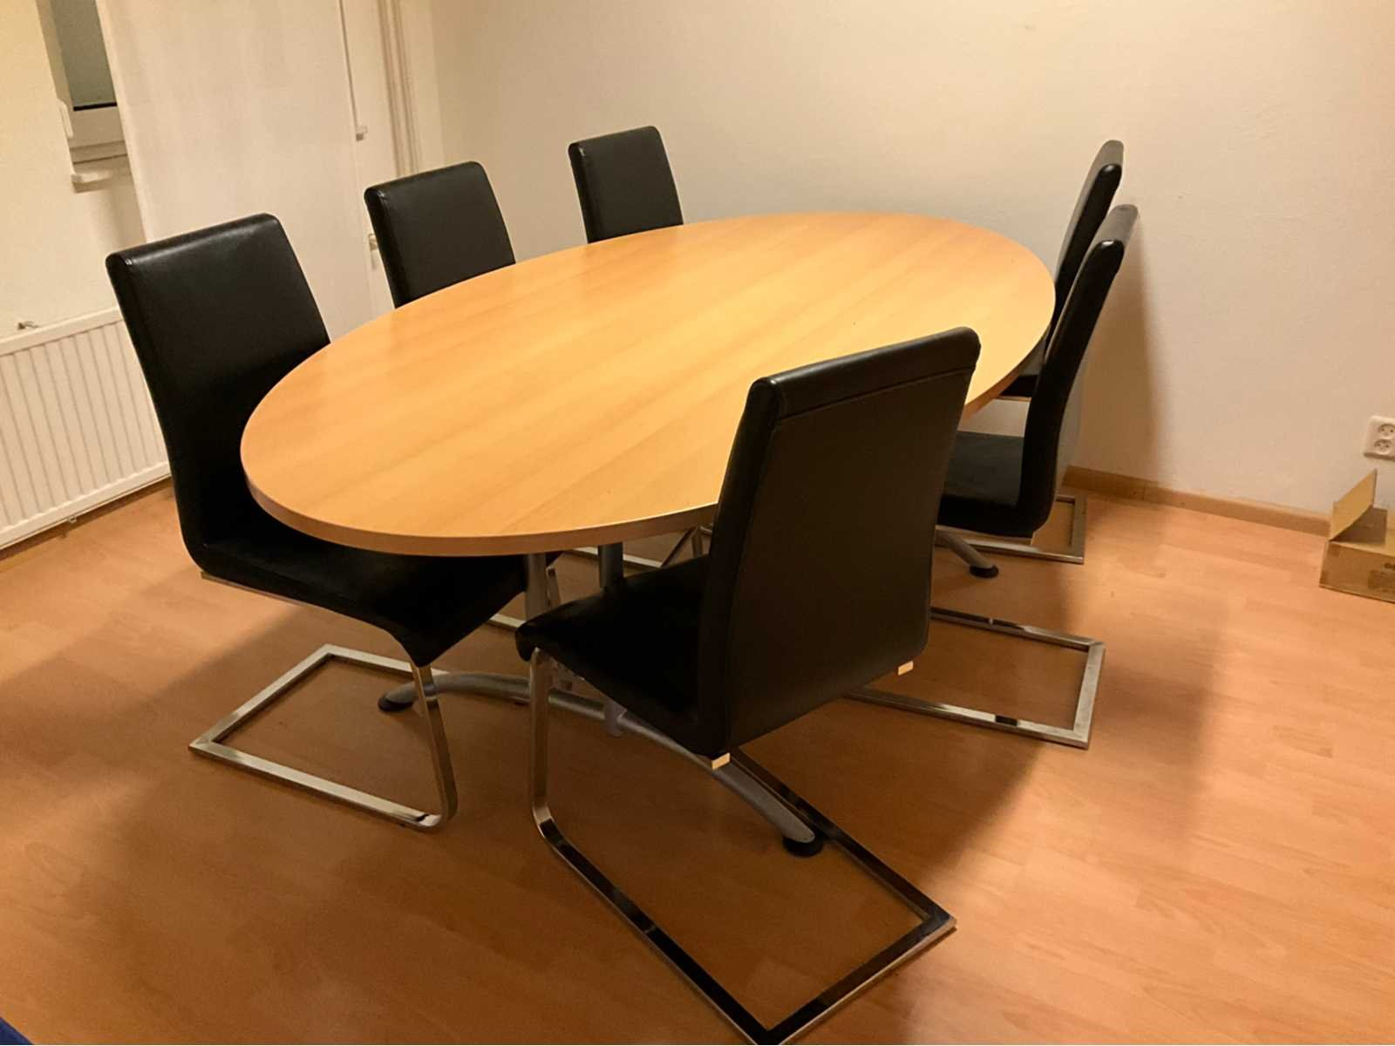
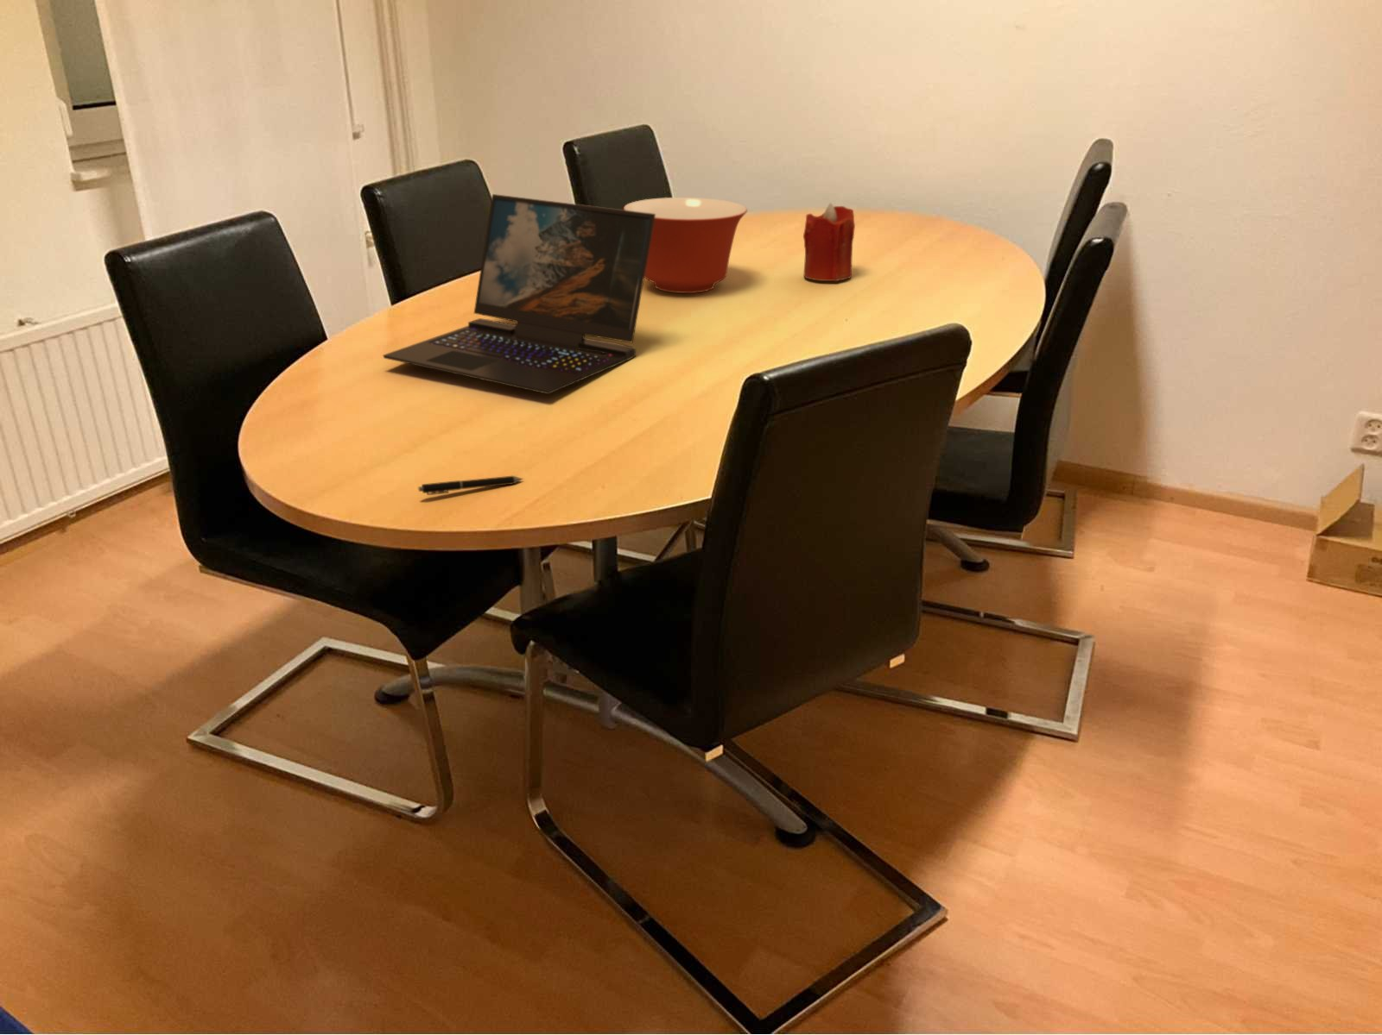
+ pen [417,475,525,496]
+ candle [802,202,856,282]
+ mixing bowl [622,197,748,295]
+ laptop [382,194,655,395]
